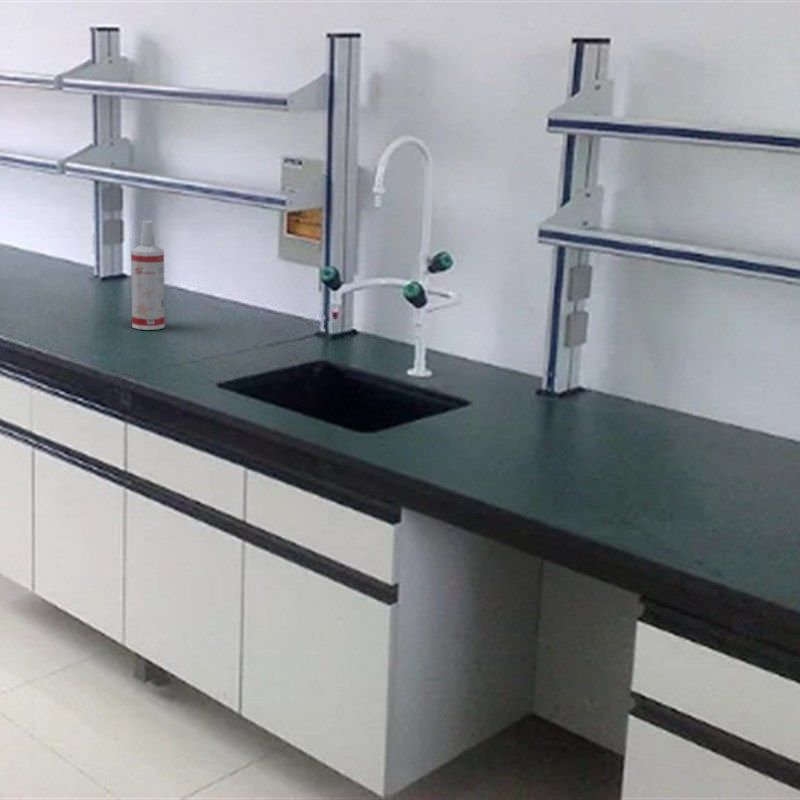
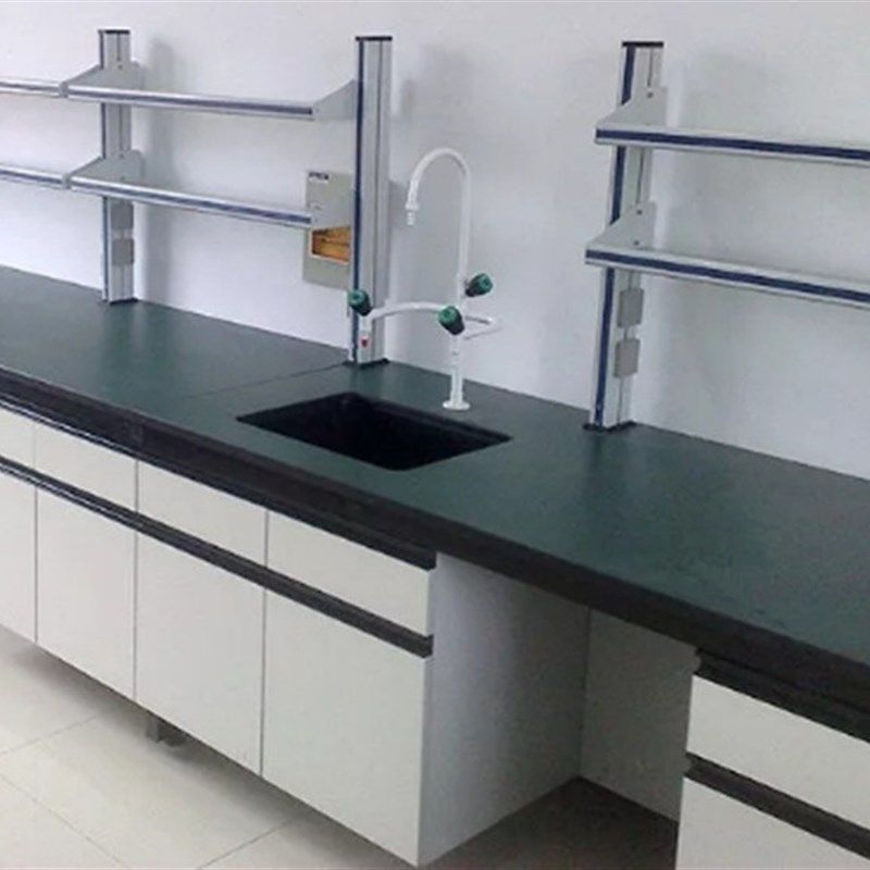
- spray bottle [130,219,166,331]
